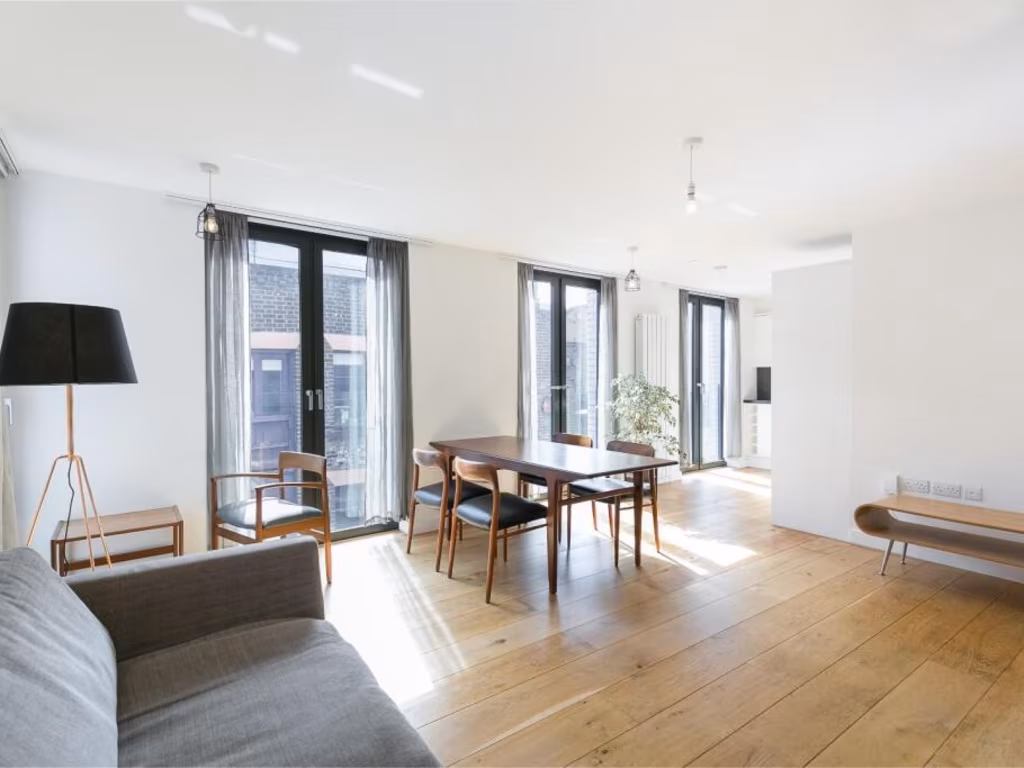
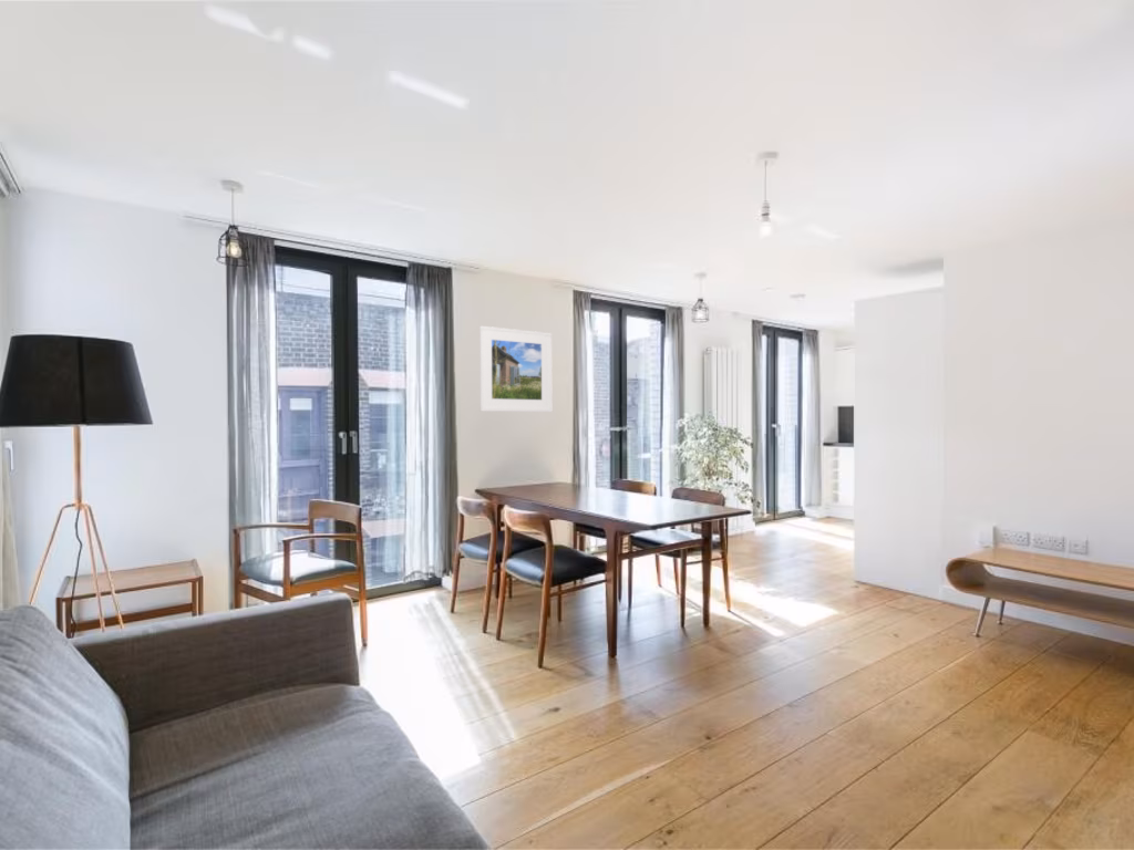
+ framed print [478,324,553,413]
